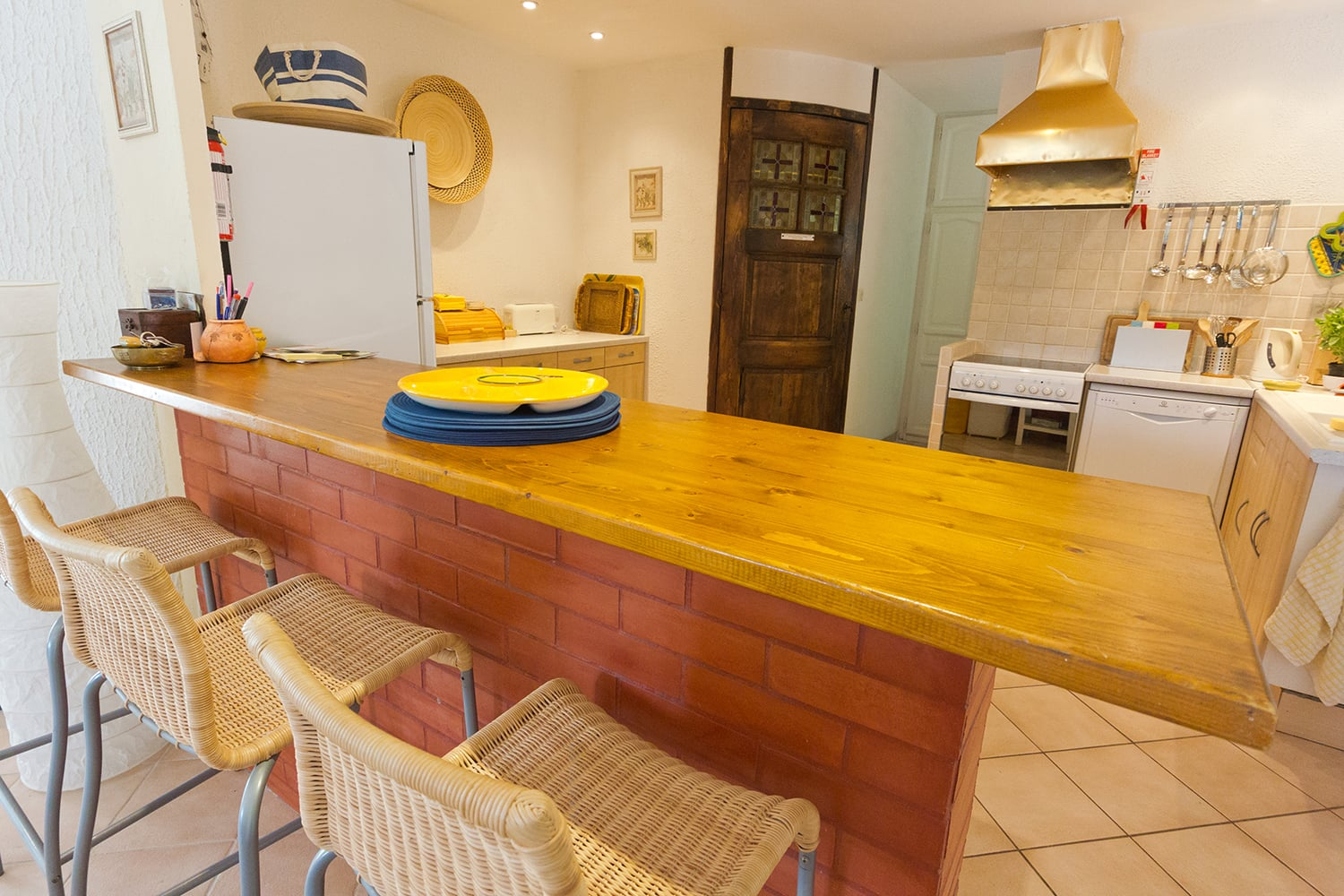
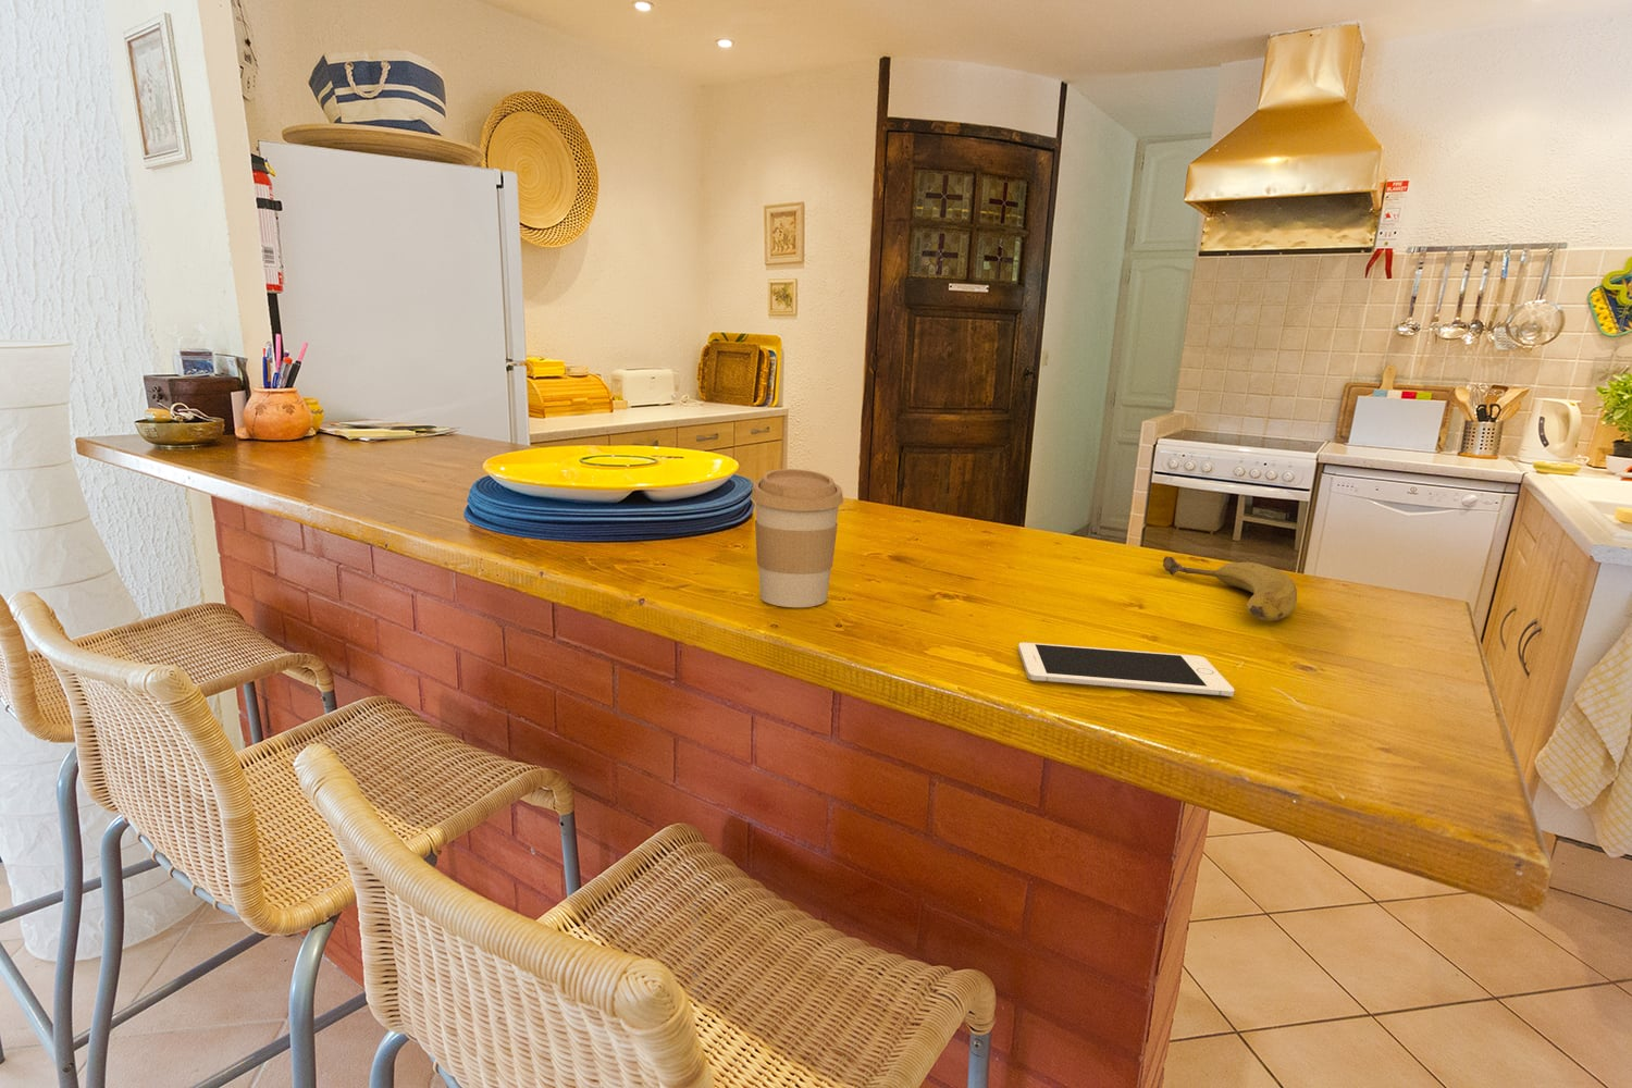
+ fruit [1162,556,1298,623]
+ coffee cup [749,467,844,608]
+ cell phone [1018,642,1236,697]
